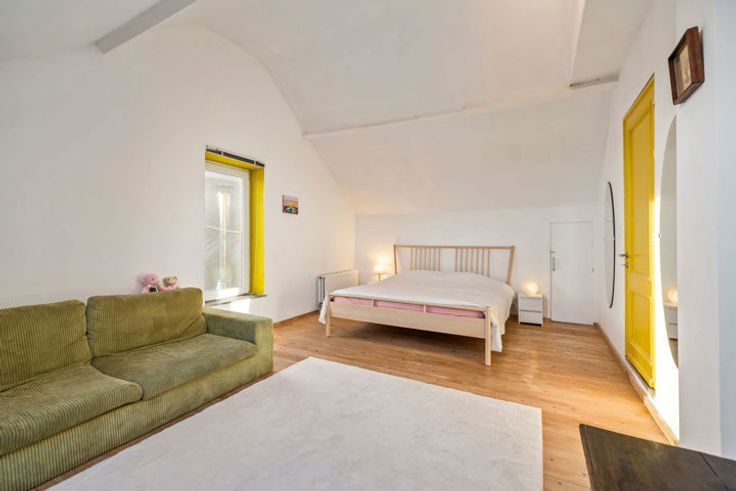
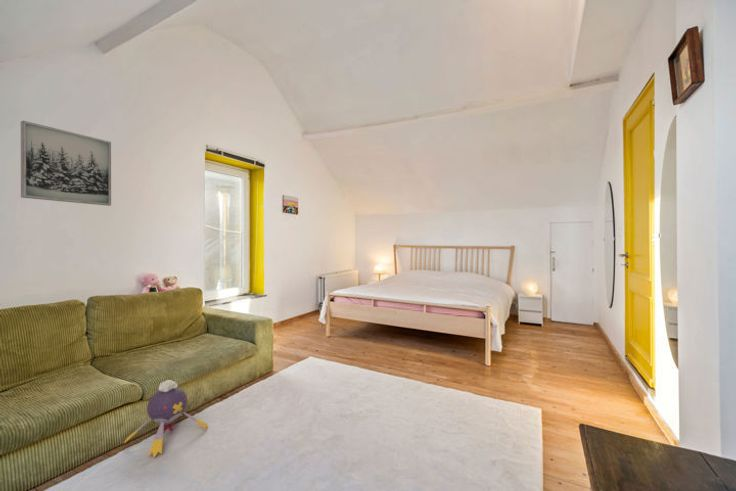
+ wall art [20,120,112,207]
+ plush toy [124,379,209,458]
